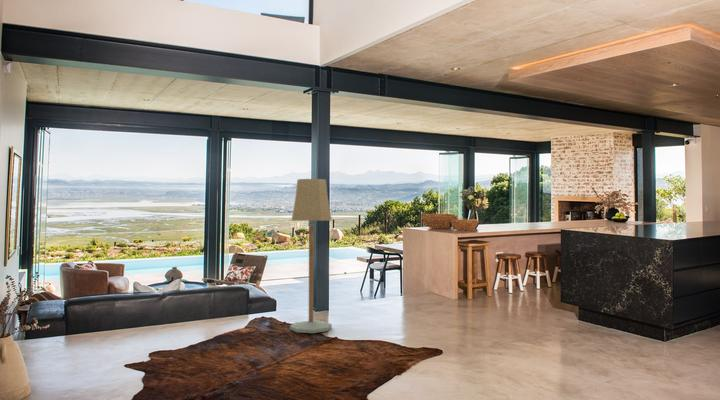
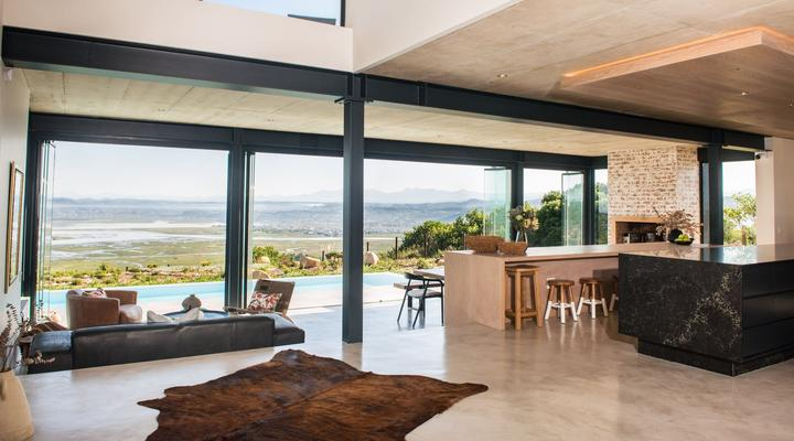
- floor lamp [289,178,333,334]
